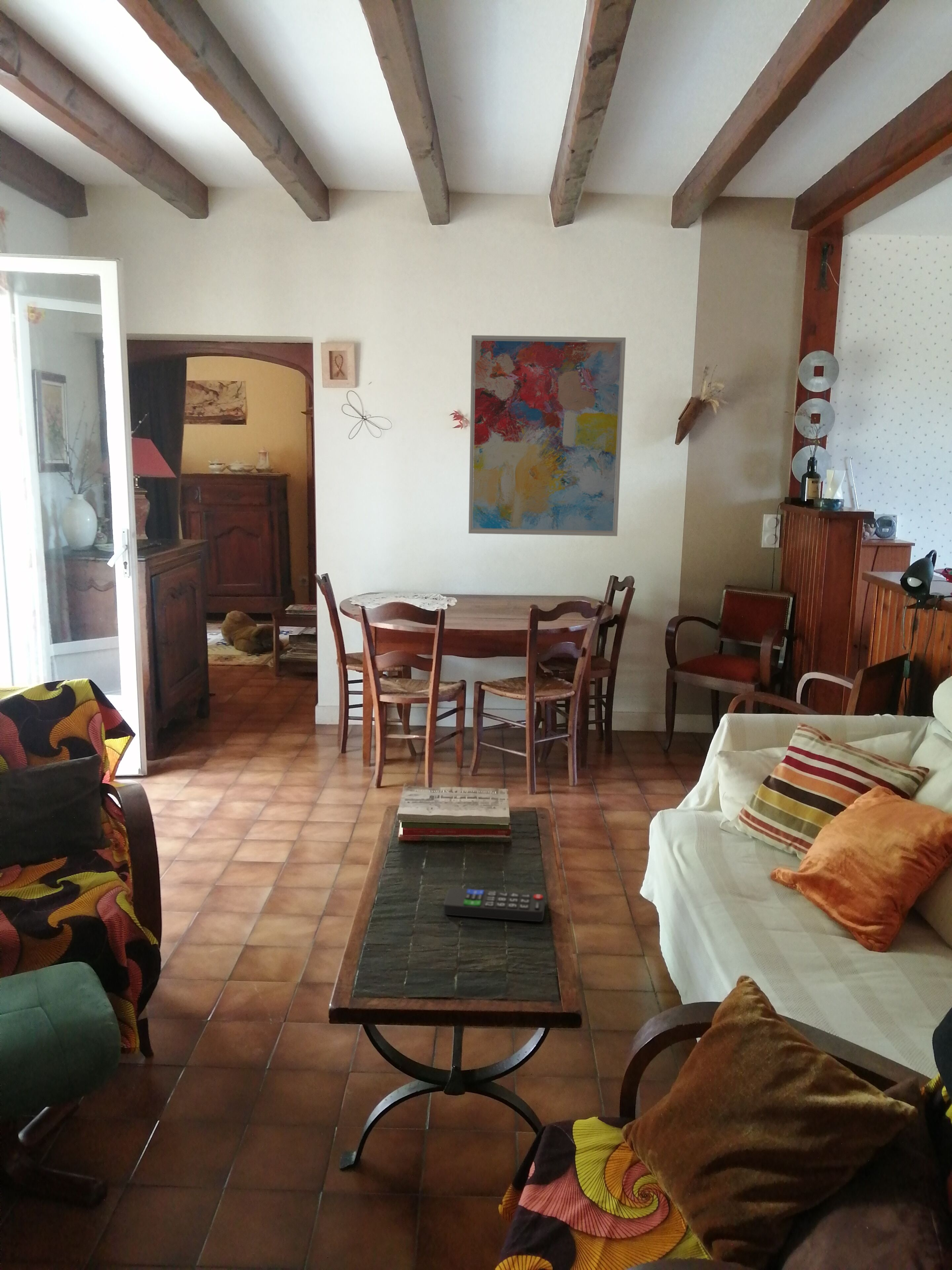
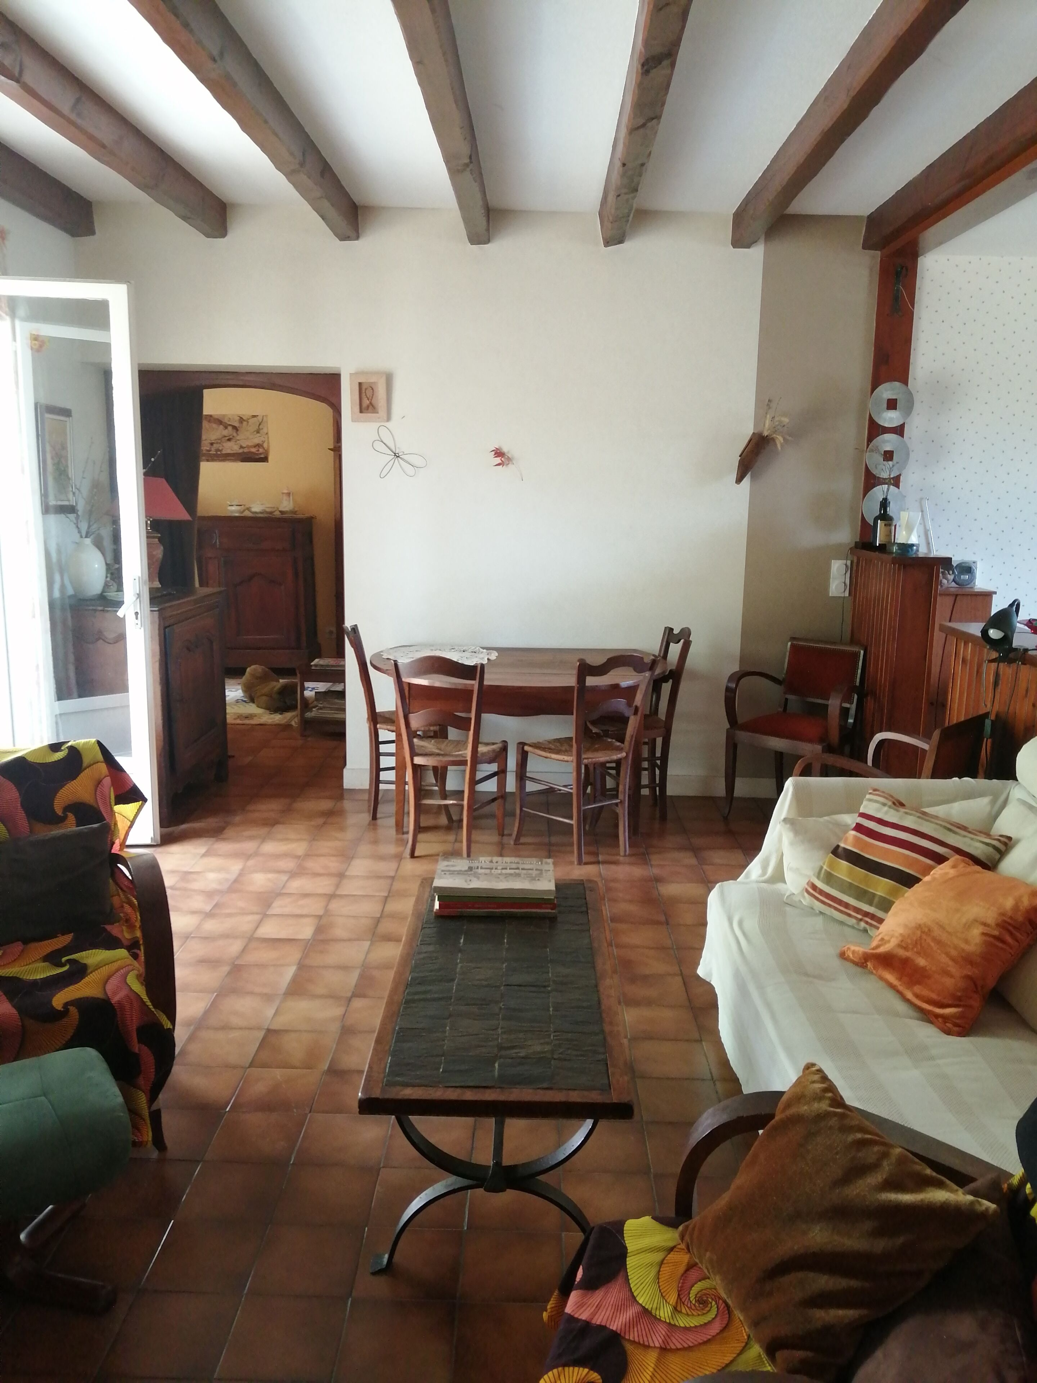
- remote control [443,887,545,922]
- wall art [468,335,626,536]
